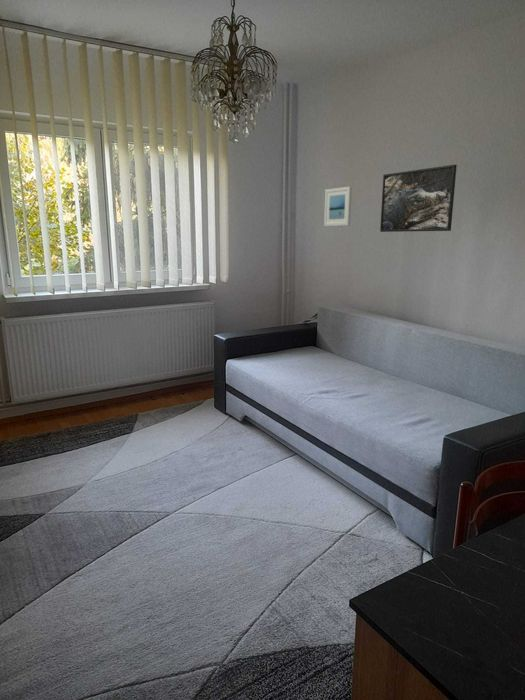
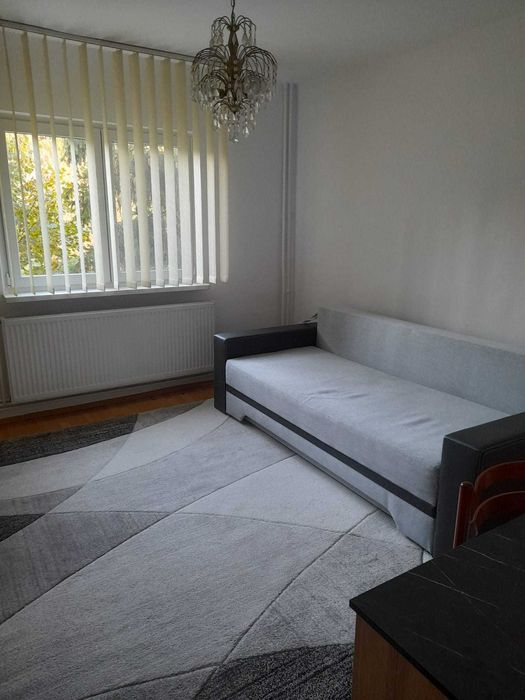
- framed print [379,164,458,233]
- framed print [323,186,353,227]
